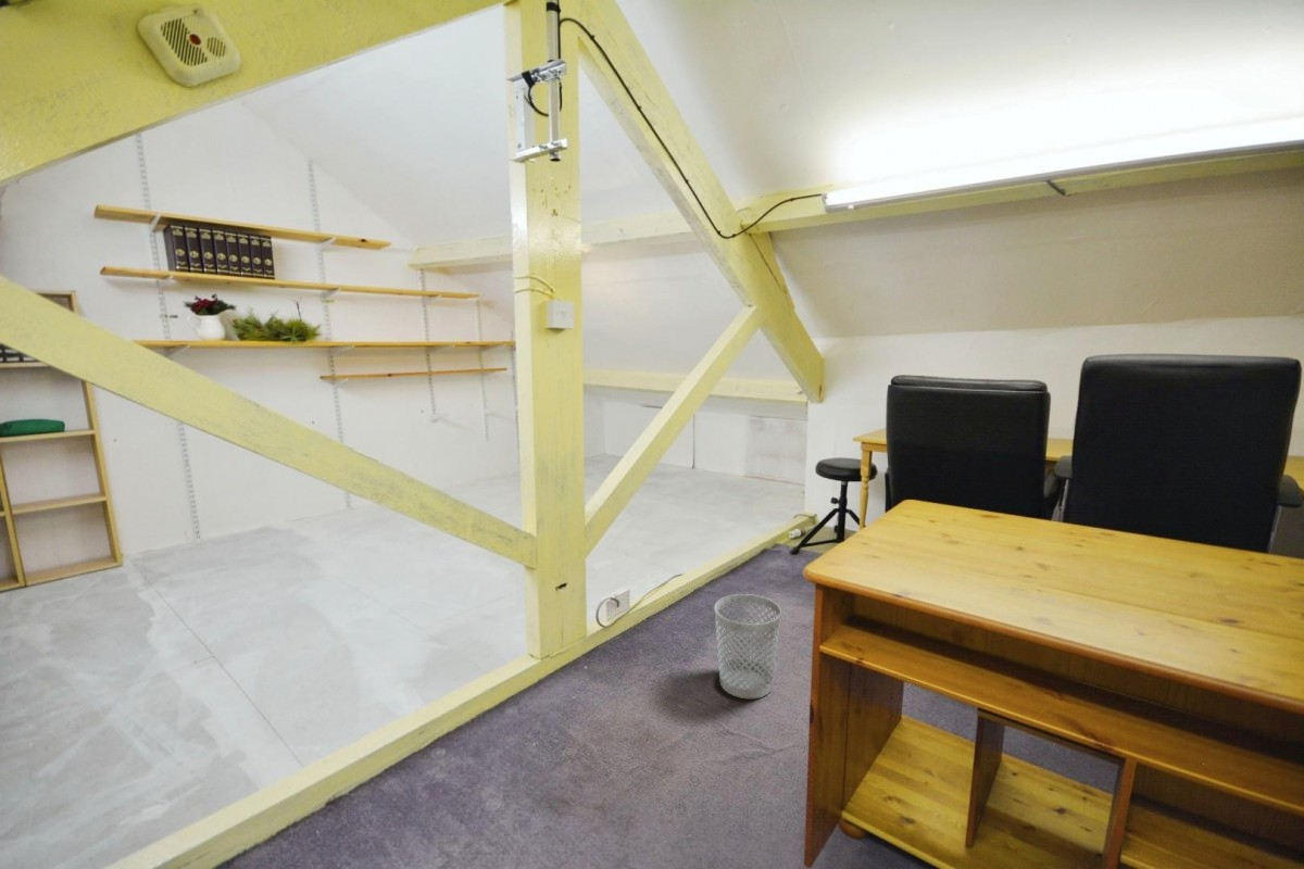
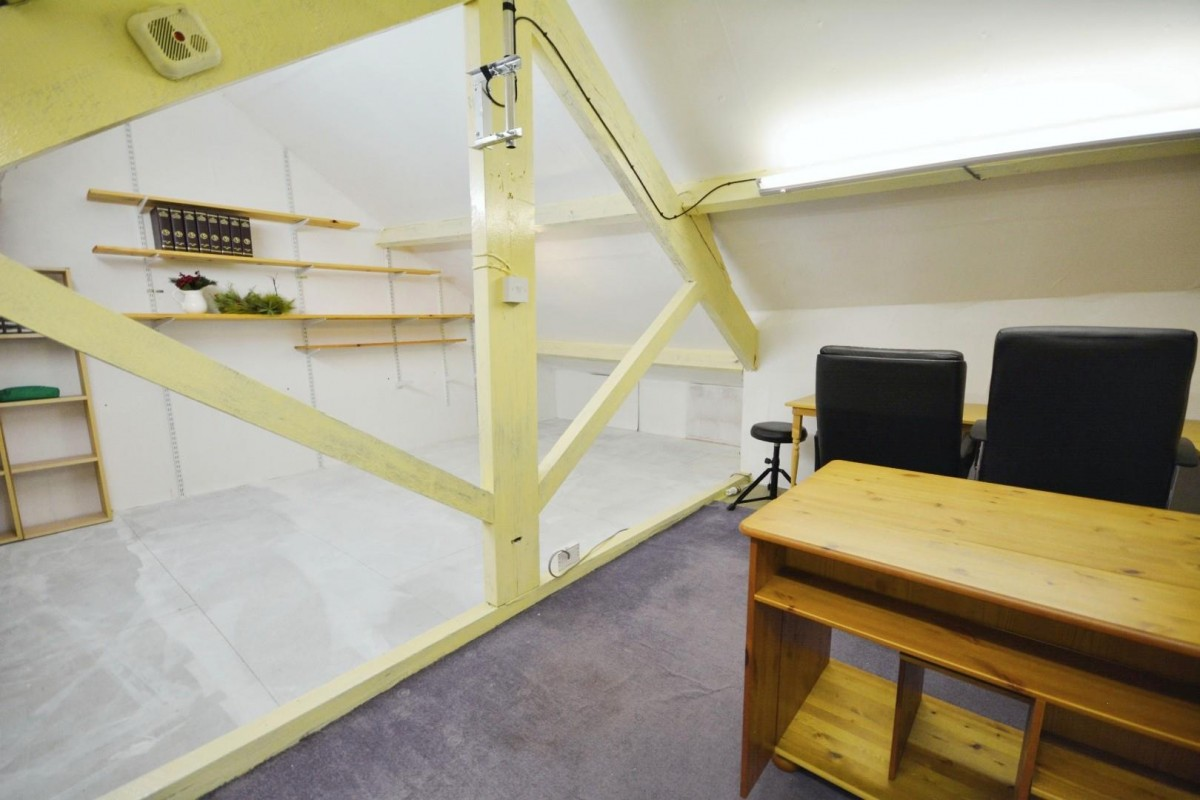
- wastebasket [713,593,782,700]
